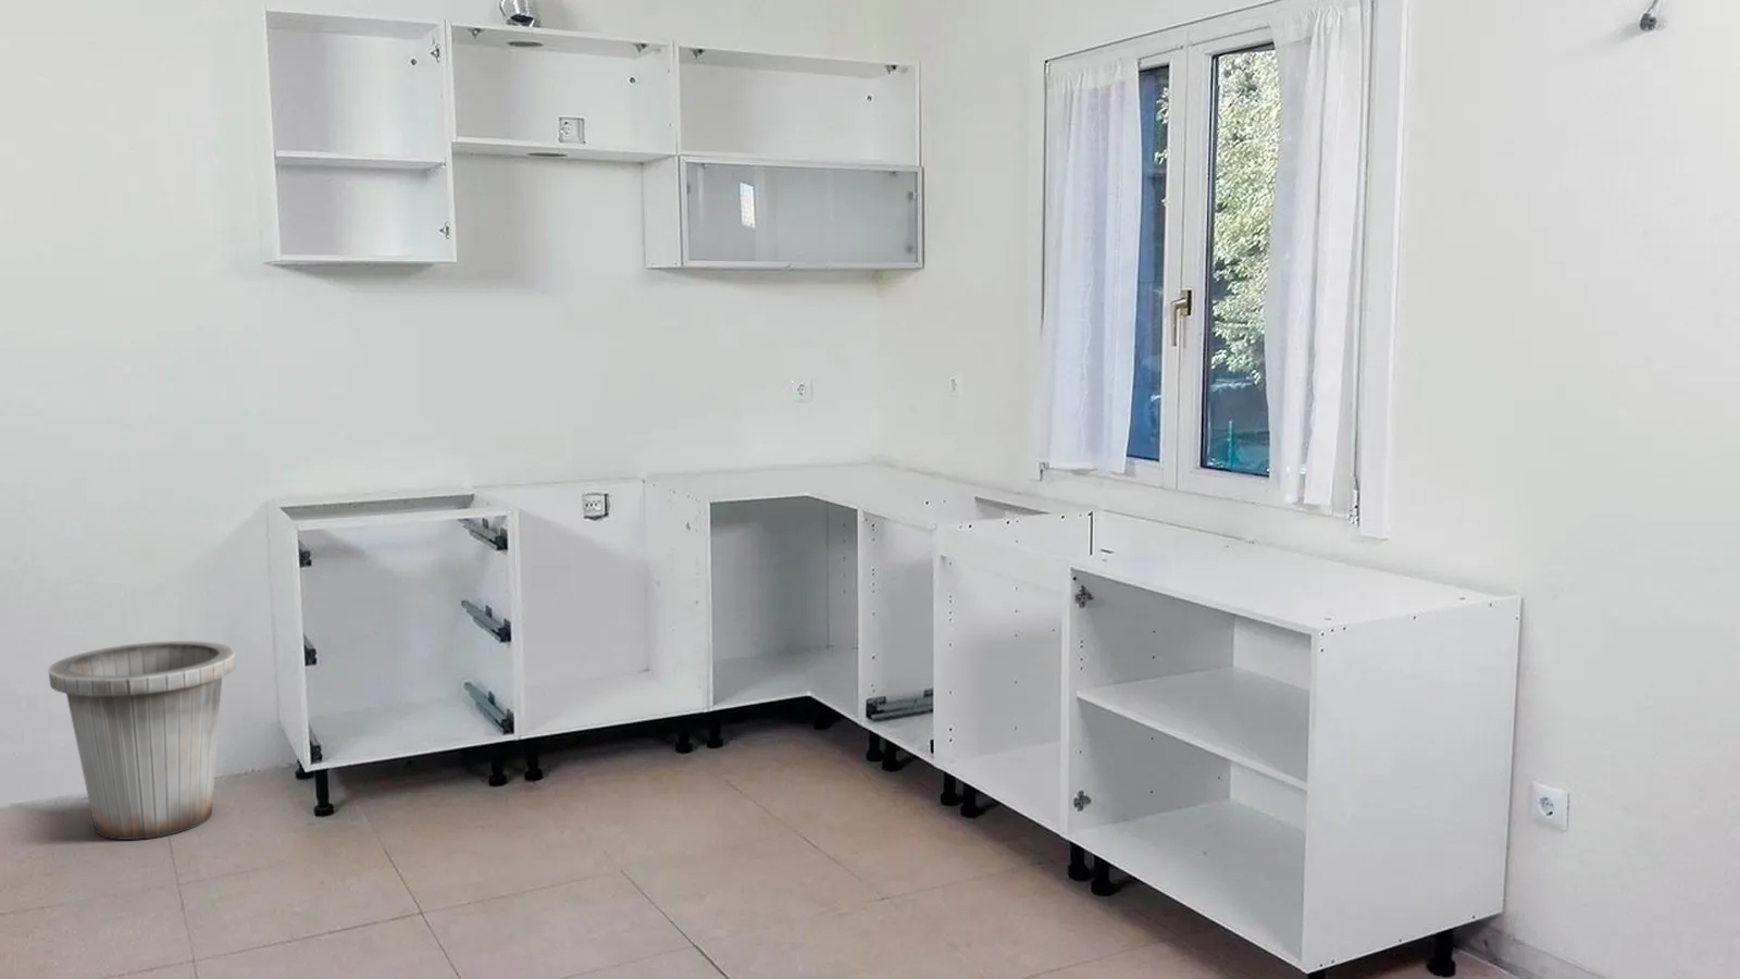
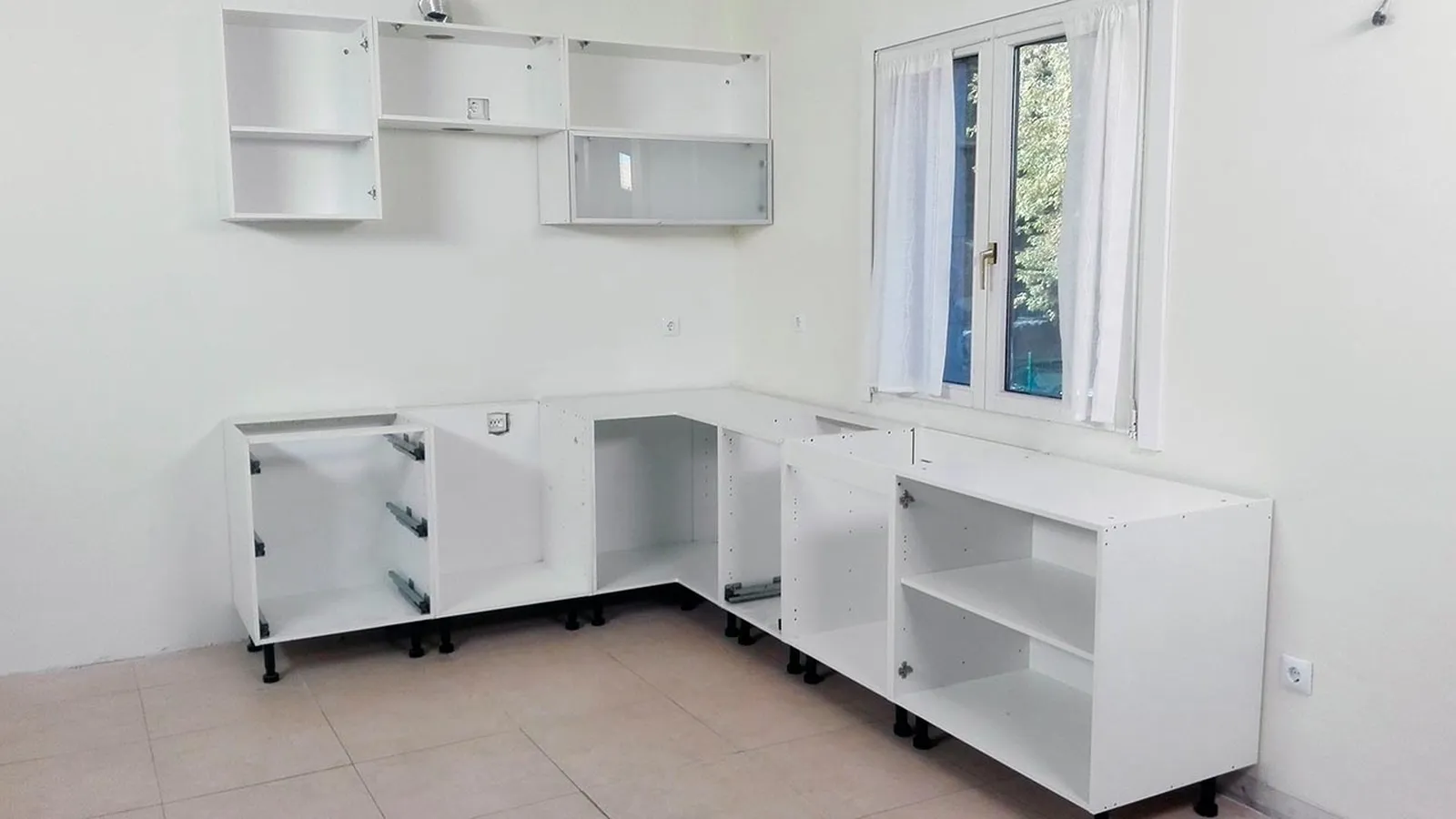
- trash can [47,640,237,840]
